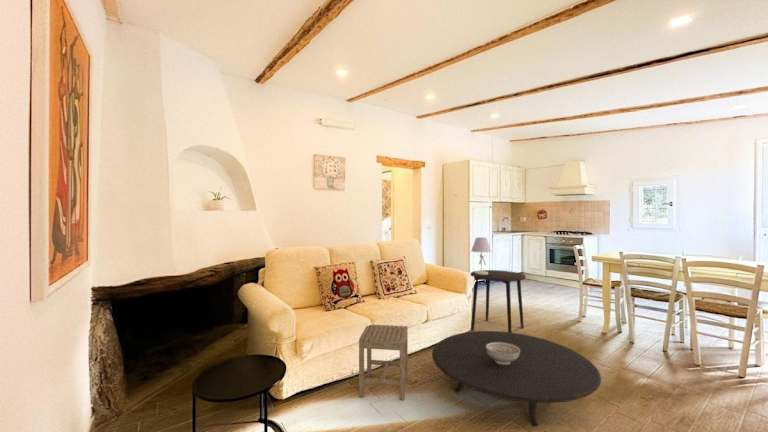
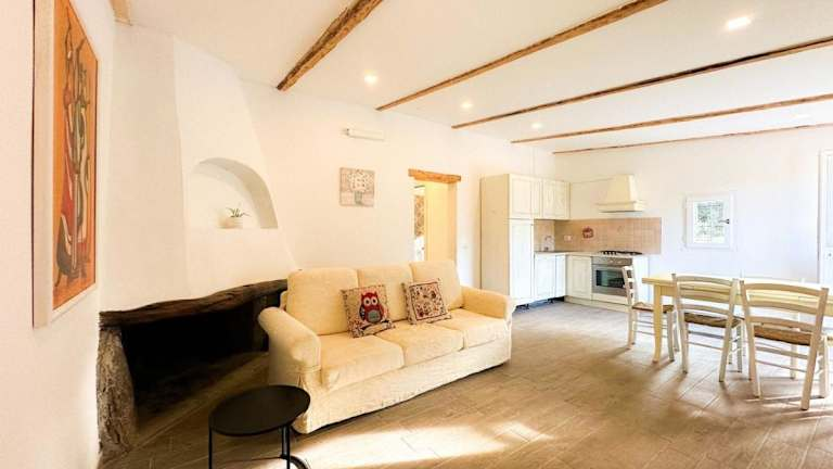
- decorative bowl [486,342,520,365]
- table [431,330,602,427]
- table lamp [470,236,493,275]
- stool [358,324,409,401]
- side table [469,269,527,333]
